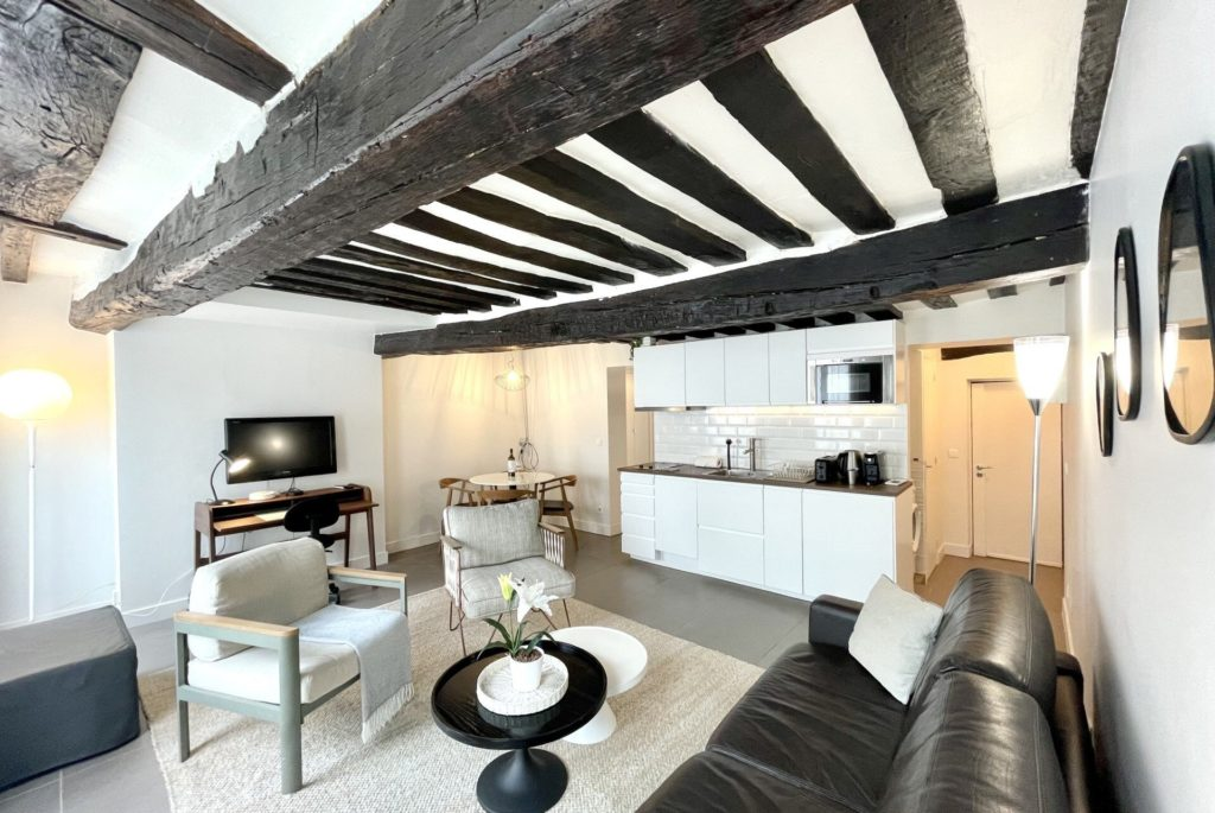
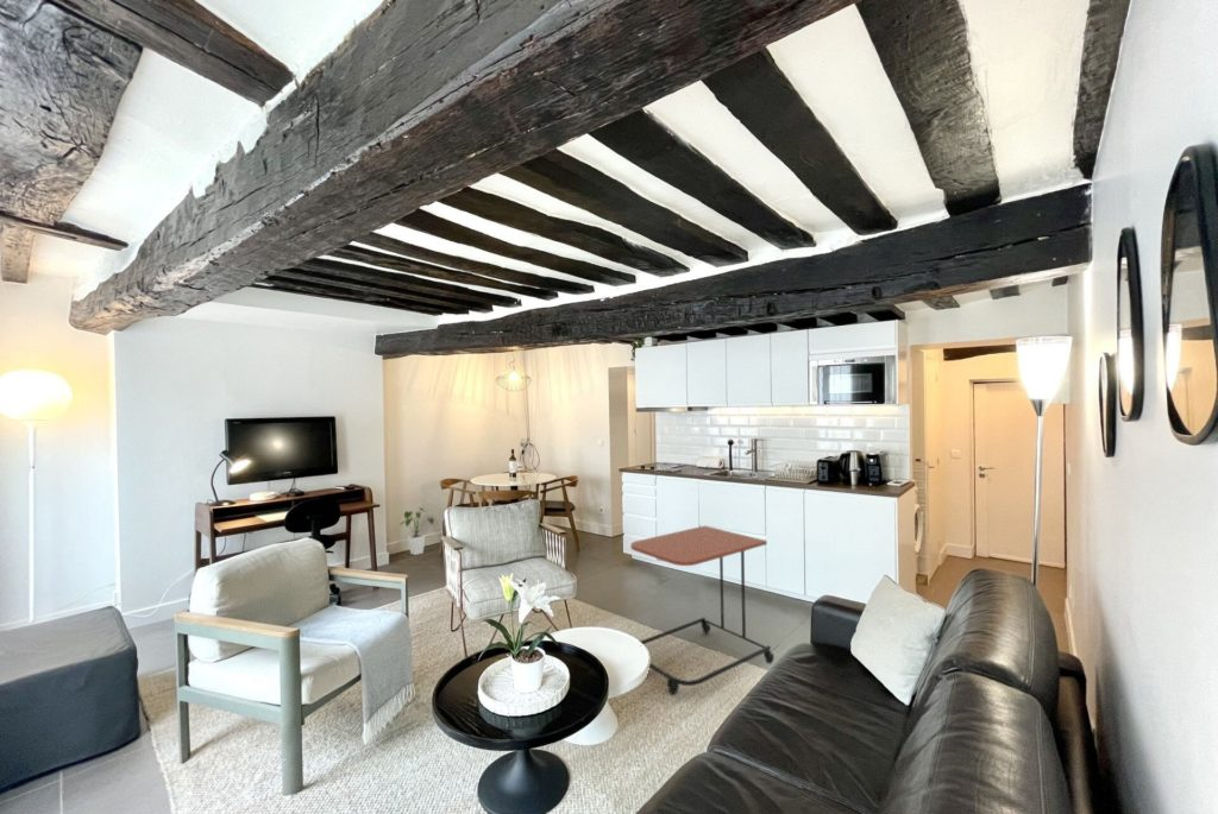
+ side table [629,524,776,695]
+ house plant [398,505,435,556]
